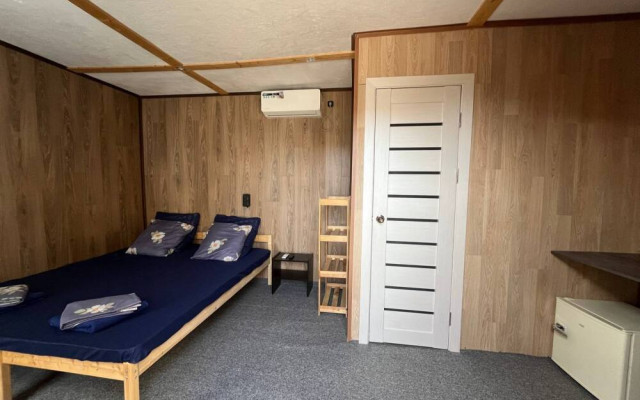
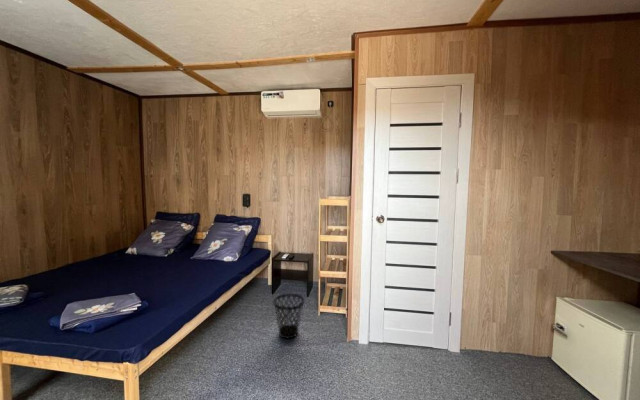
+ wastebasket [272,293,305,340]
